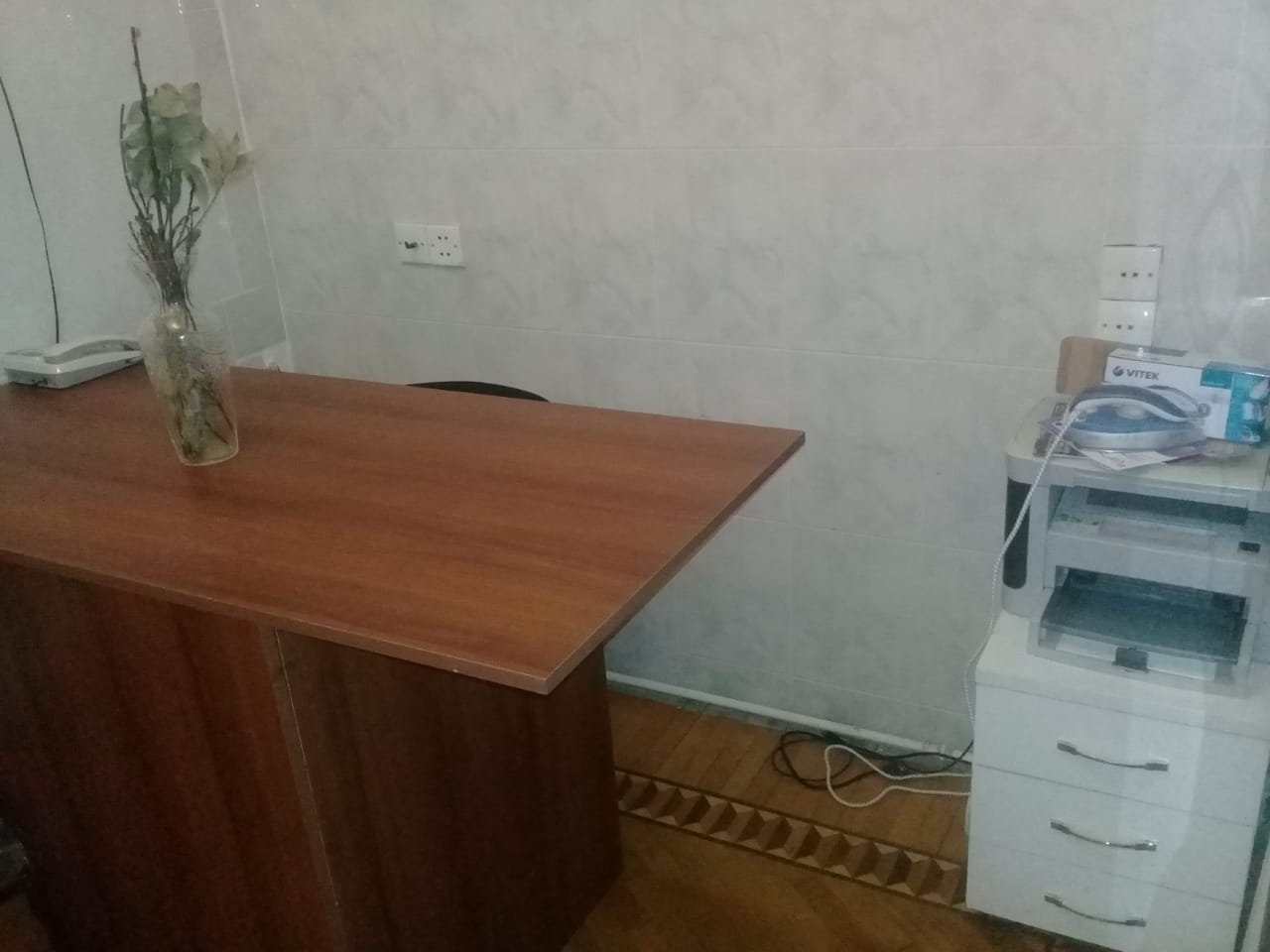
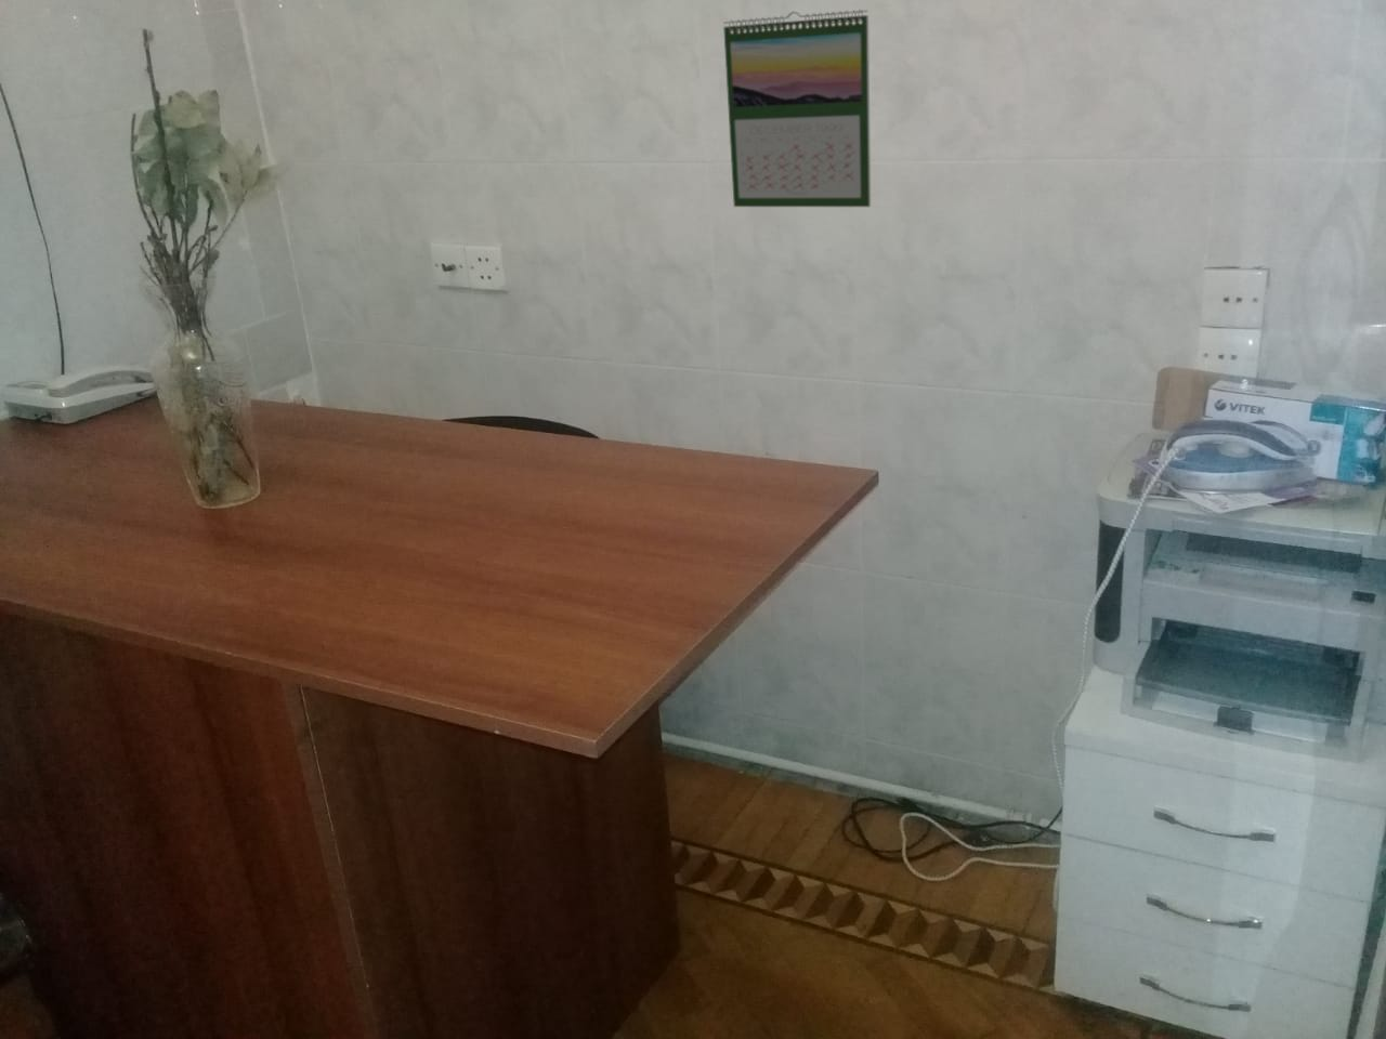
+ calendar [722,9,872,207]
